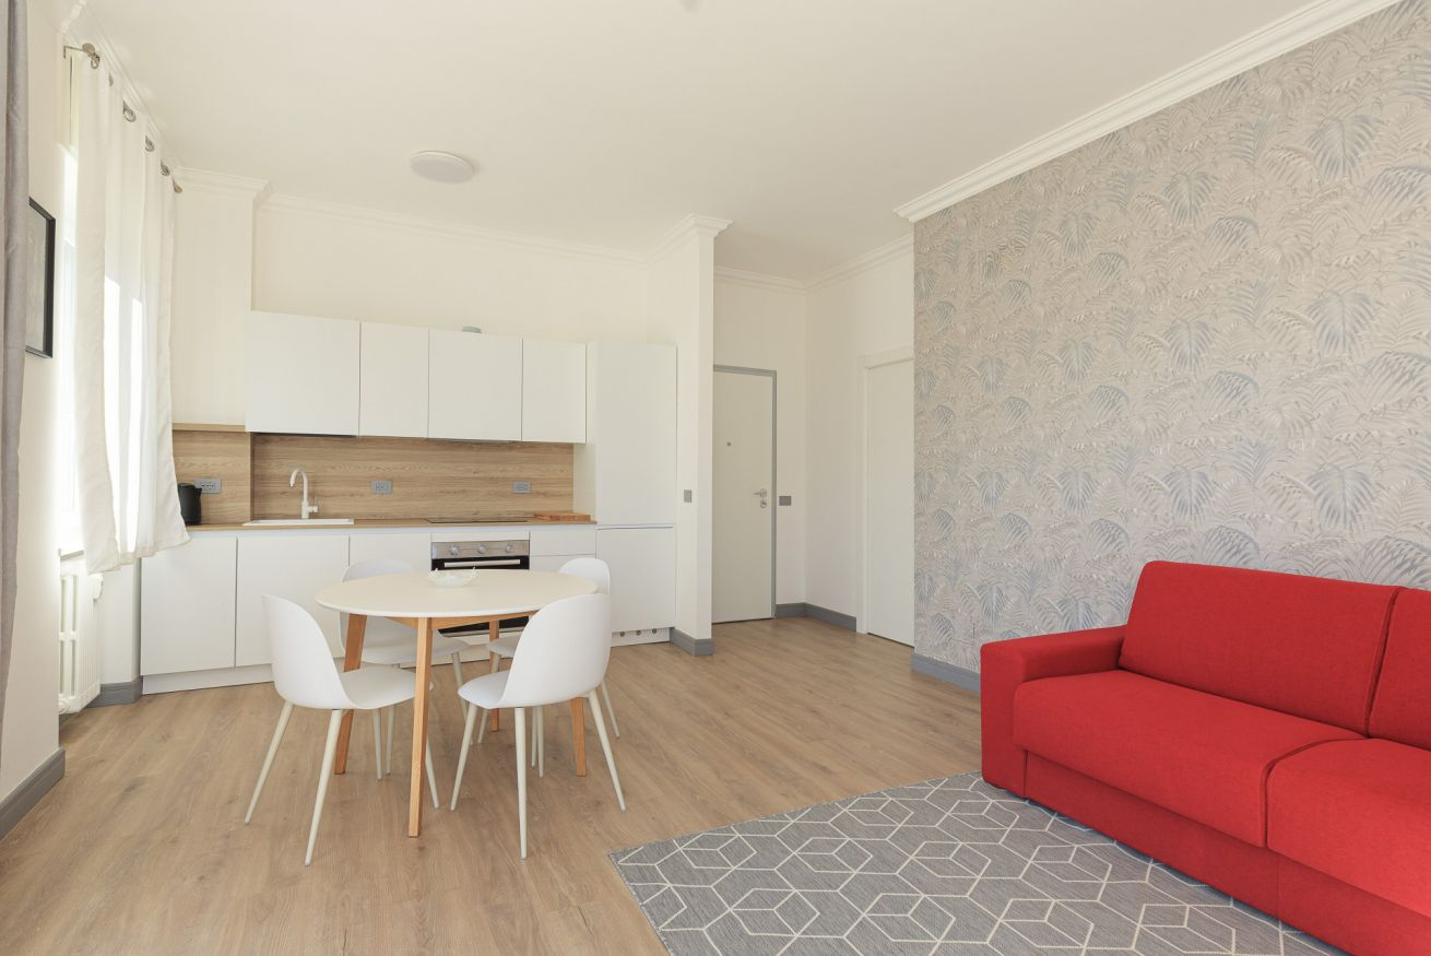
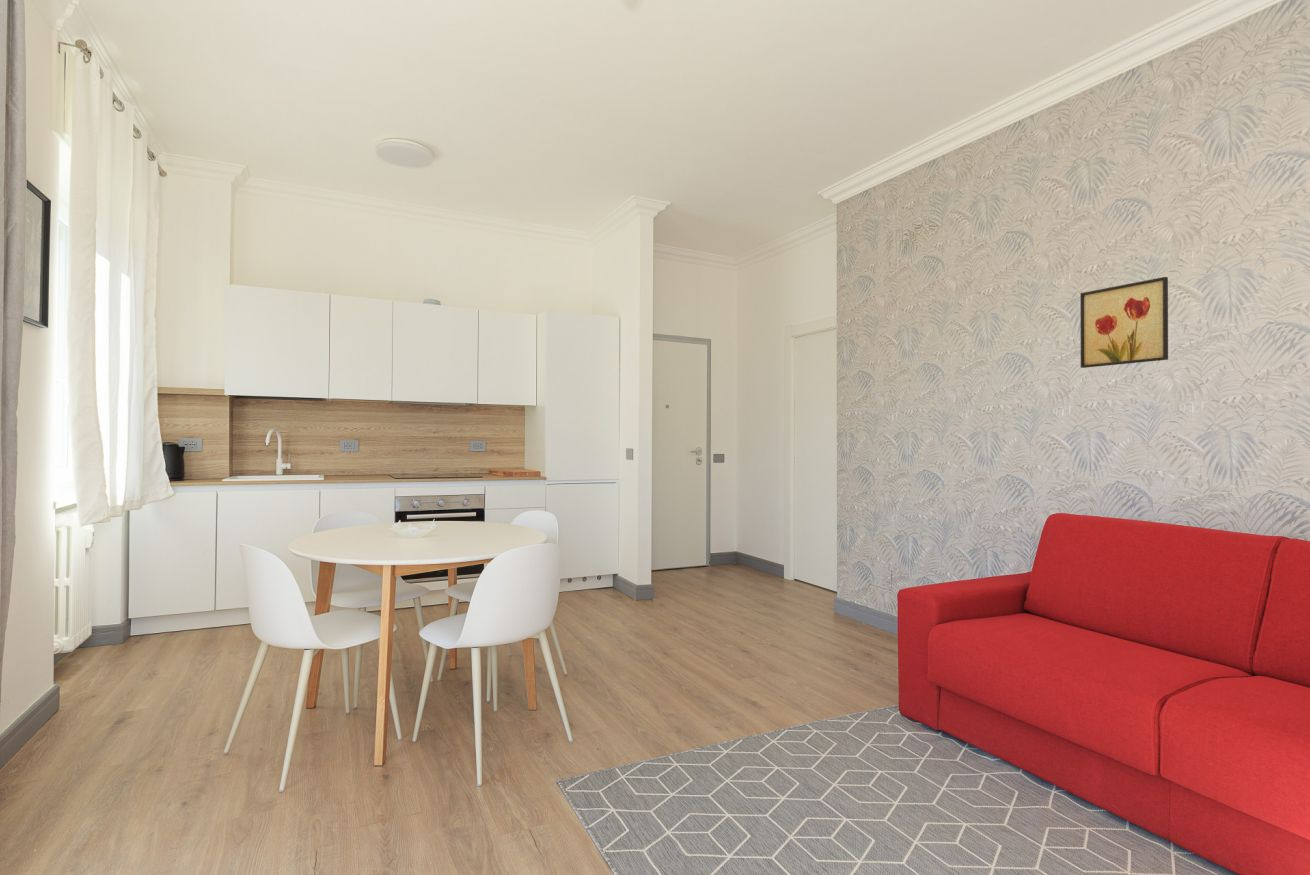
+ wall art [1079,276,1169,369]
